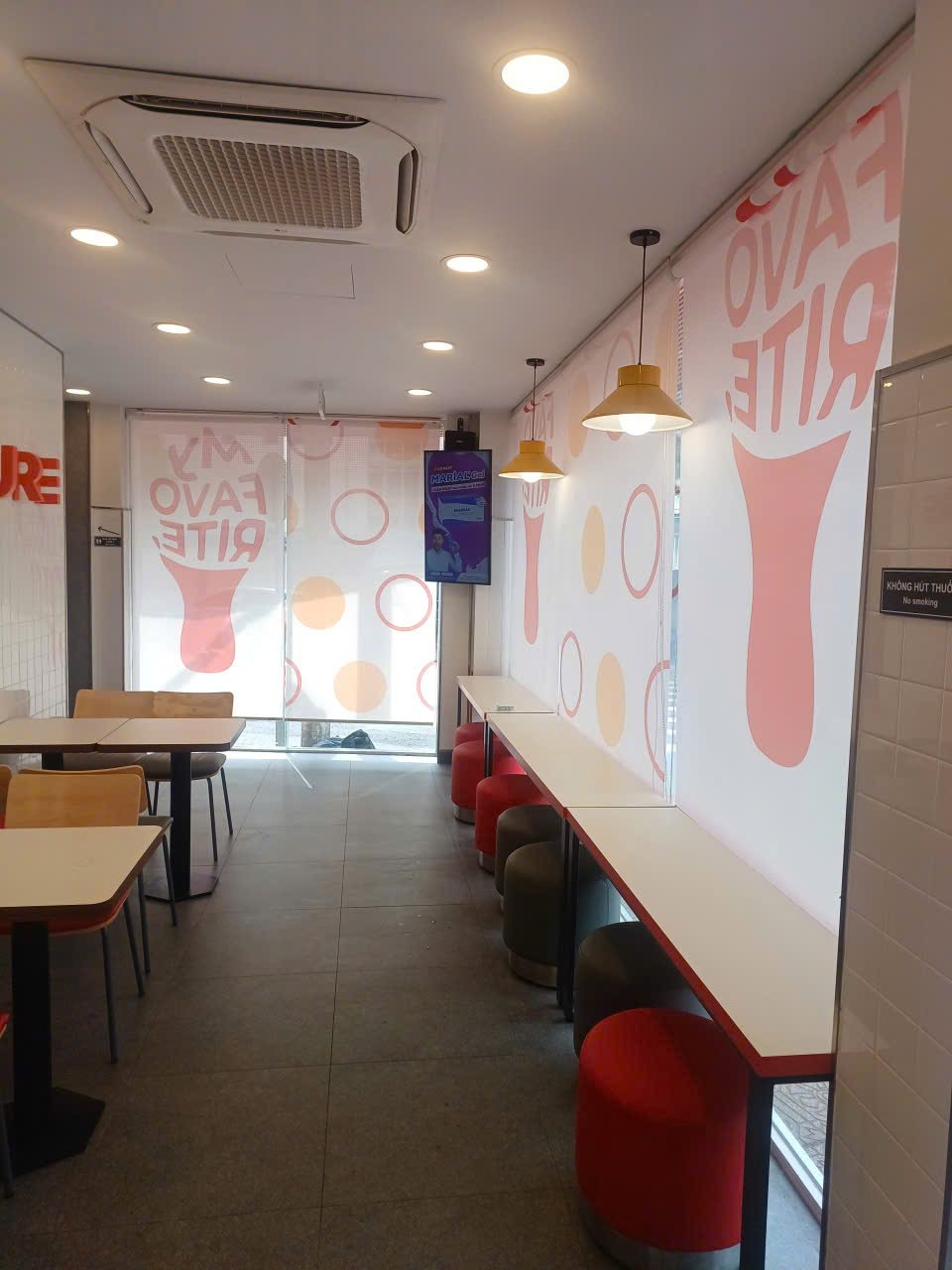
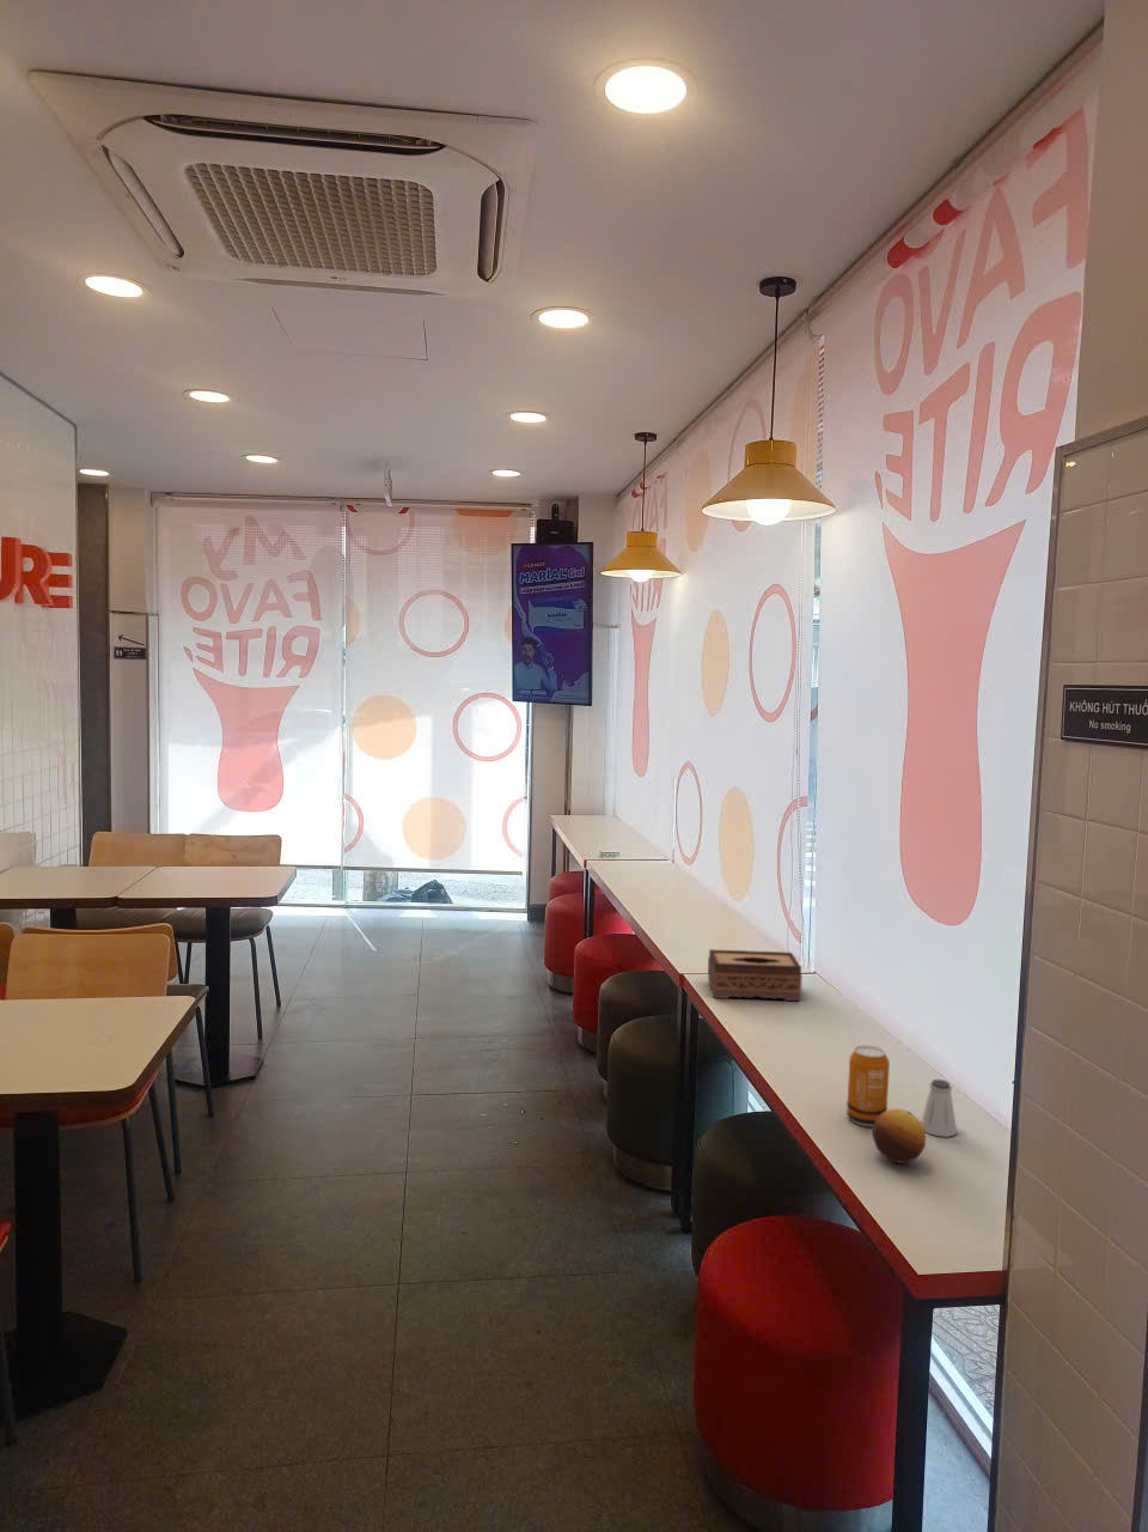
+ fruit [872,1107,927,1164]
+ tissue box [707,948,803,1001]
+ soda can [845,1043,891,1128]
+ saltshaker [920,1078,957,1139]
